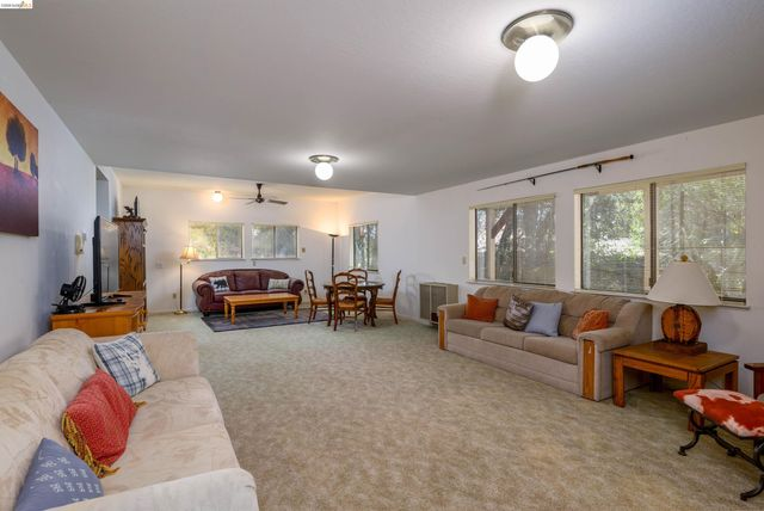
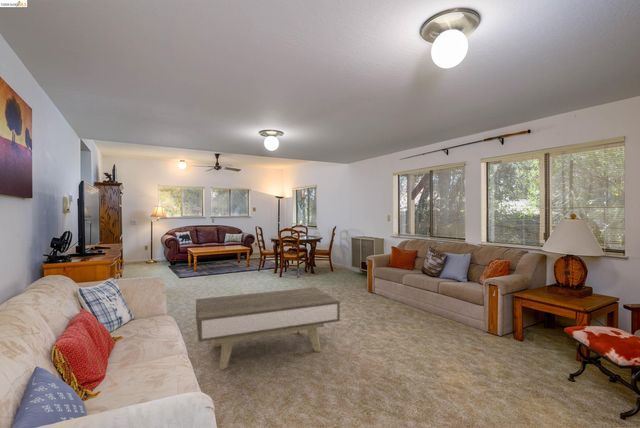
+ coffee table [195,286,341,371]
